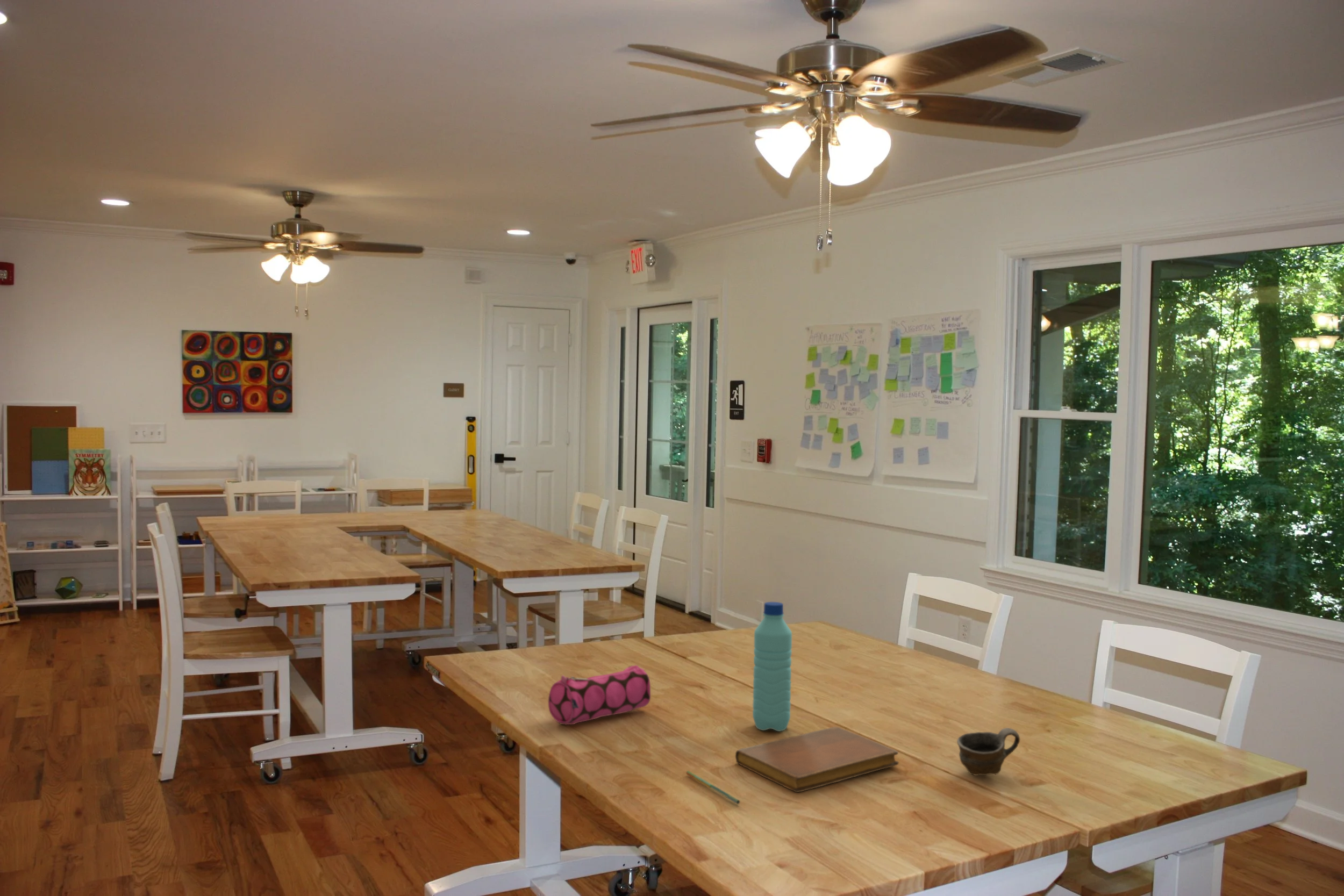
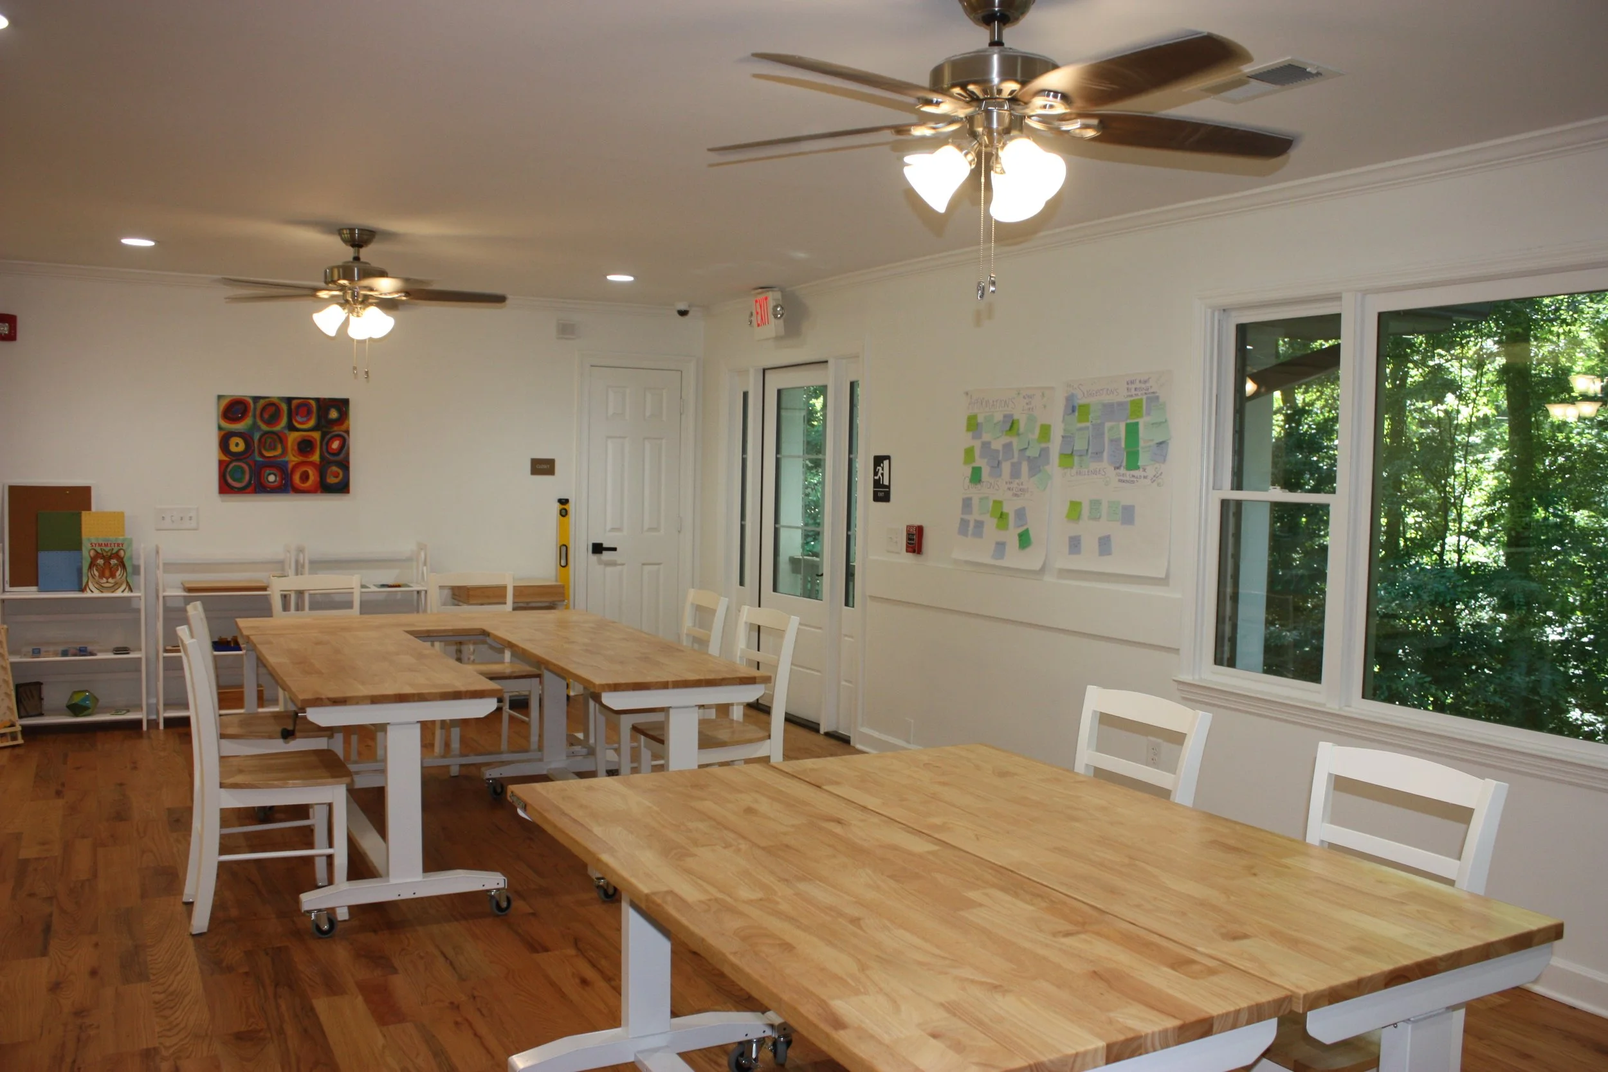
- water bottle [752,601,792,732]
- notebook [735,726,899,793]
- pencil case [548,665,651,725]
- pen [685,770,740,805]
- cup [956,727,1020,776]
